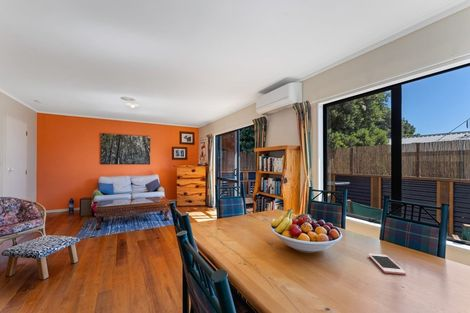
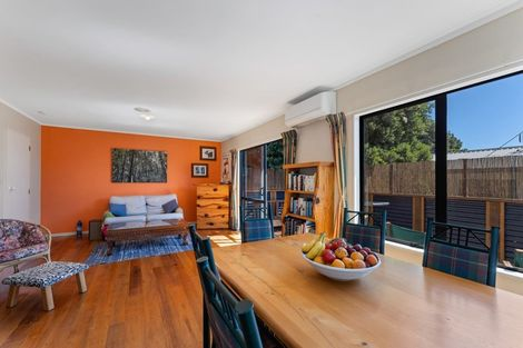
- cell phone [368,253,407,275]
